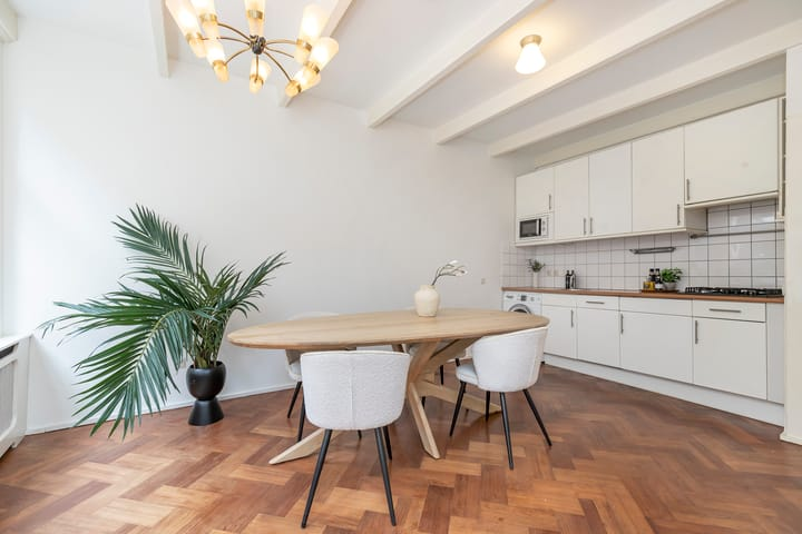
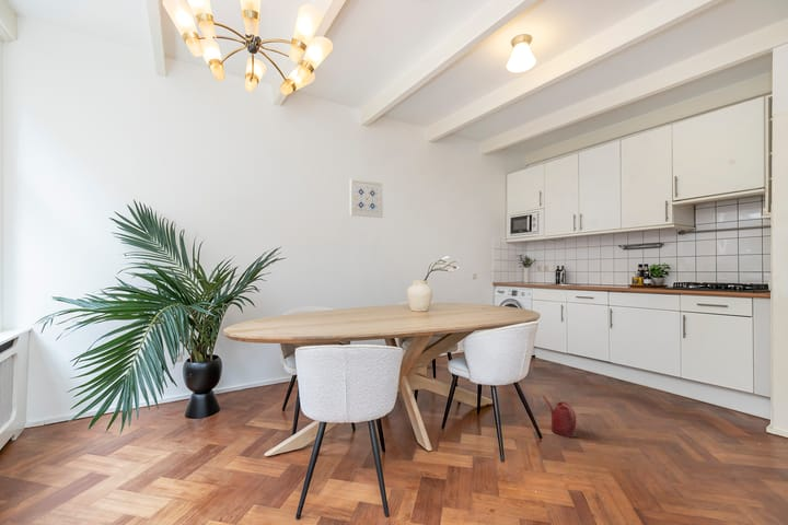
+ watering can [542,395,578,439]
+ wall art [349,178,384,219]
